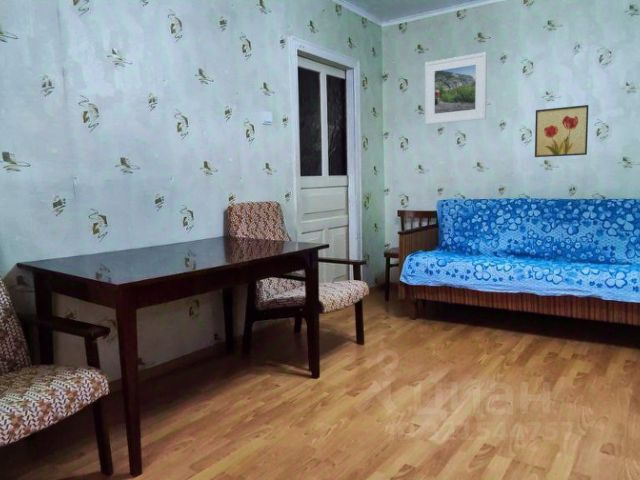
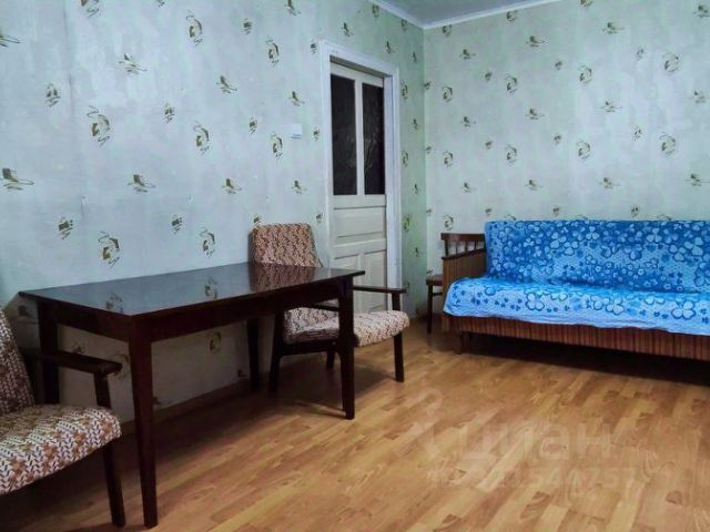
- wall art [534,104,590,158]
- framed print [424,51,488,125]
